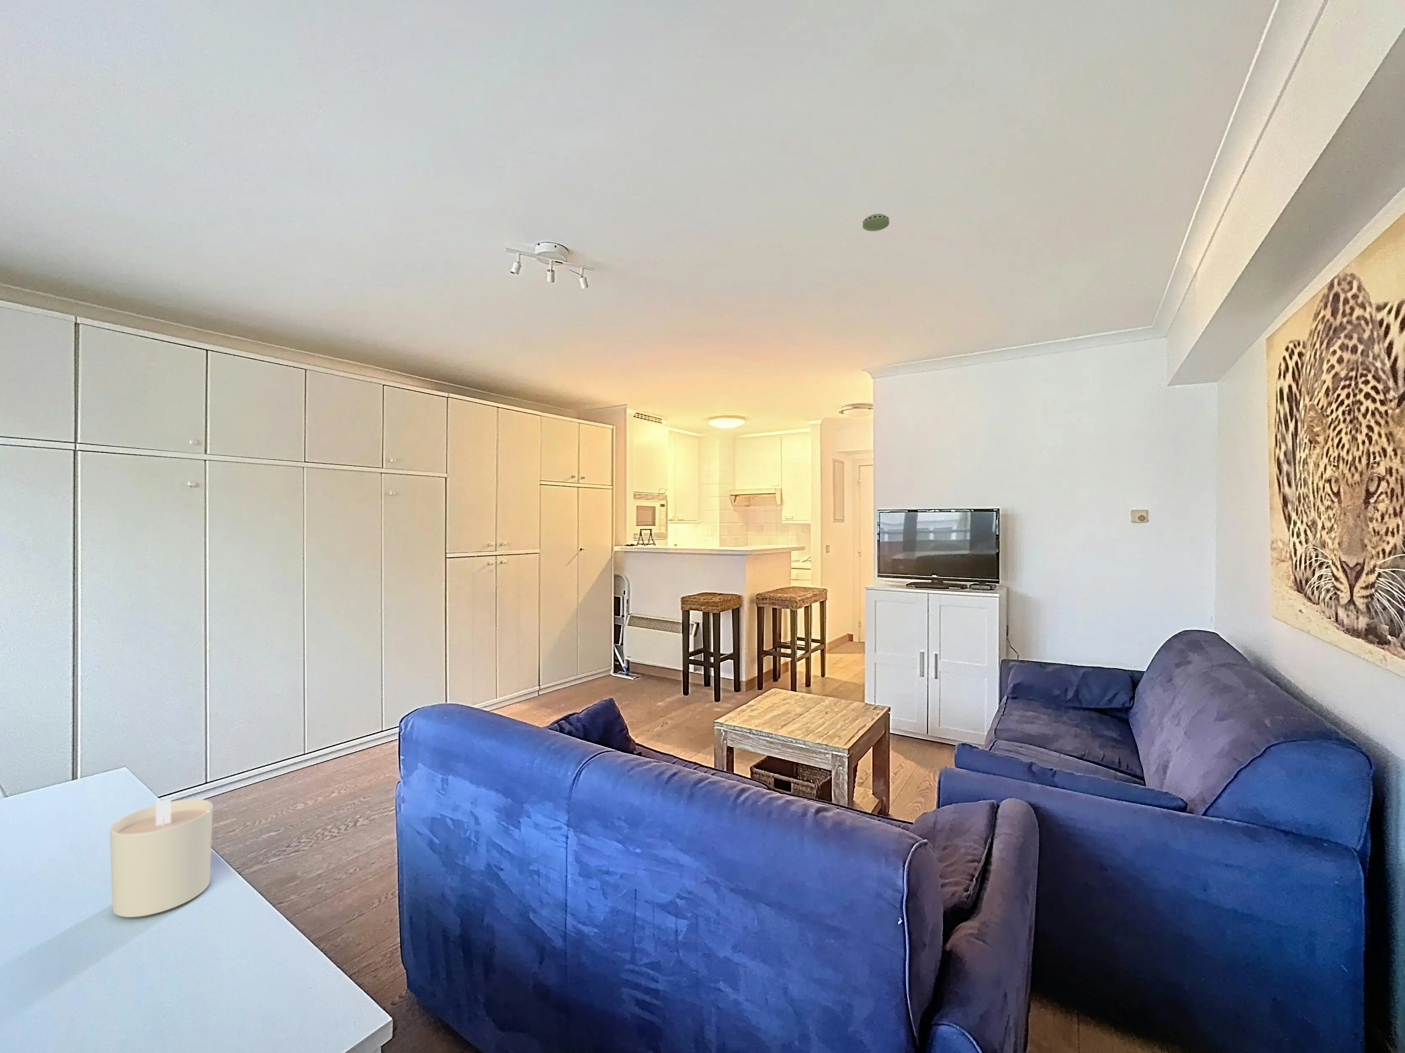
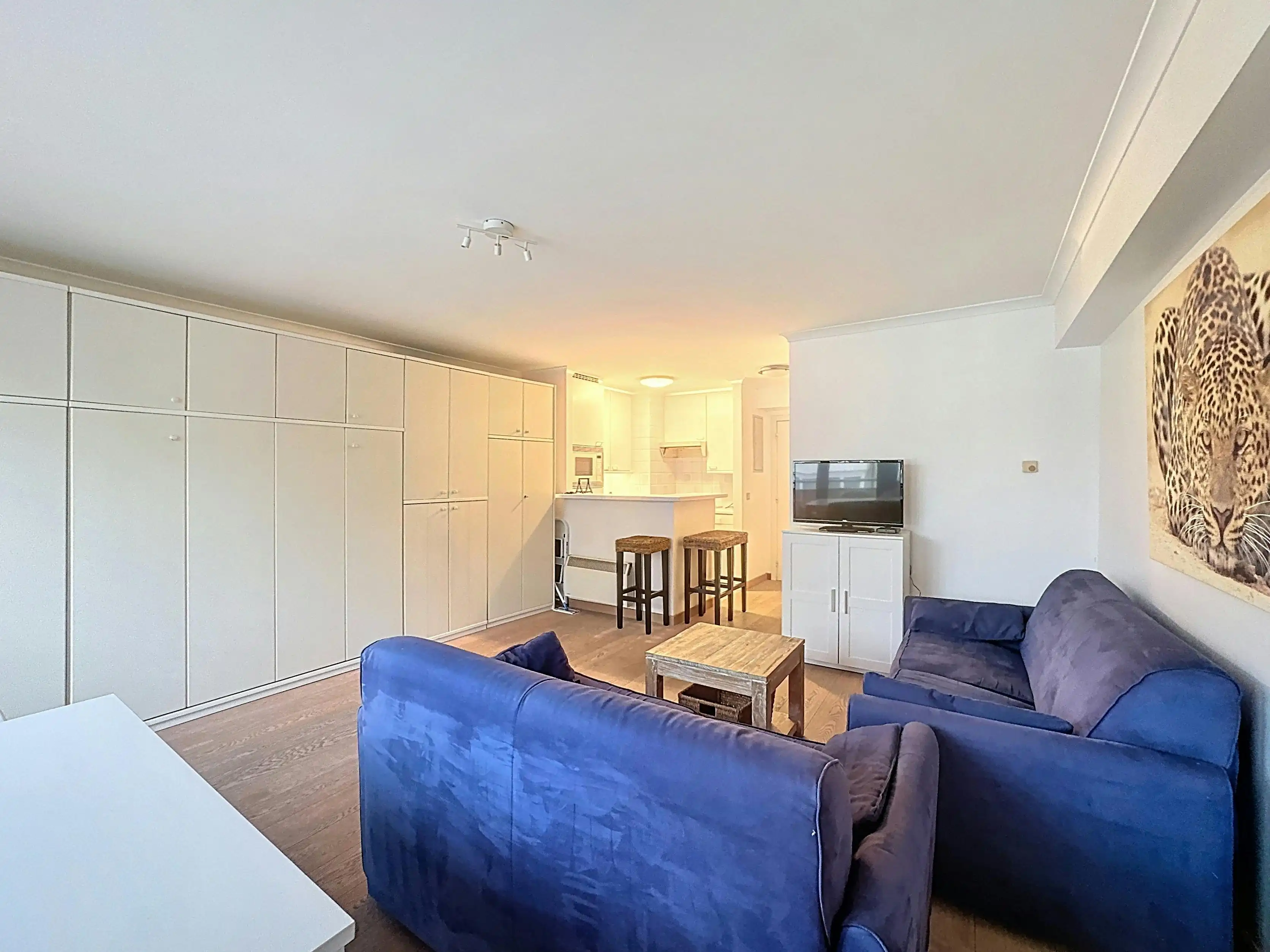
- smoke detector [862,213,889,232]
- candle [110,799,214,918]
